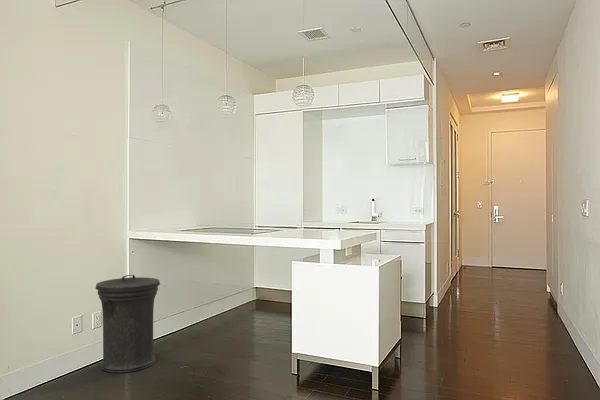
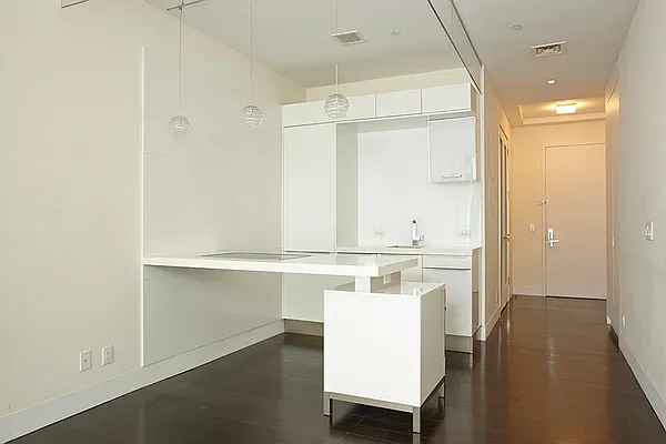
- trash can [94,274,161,374]
